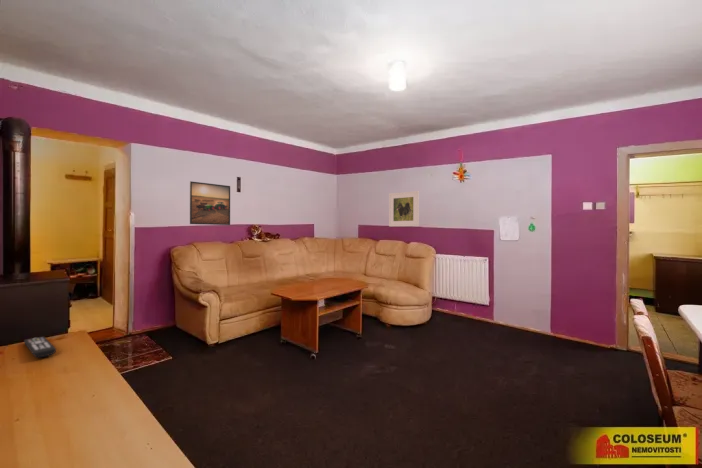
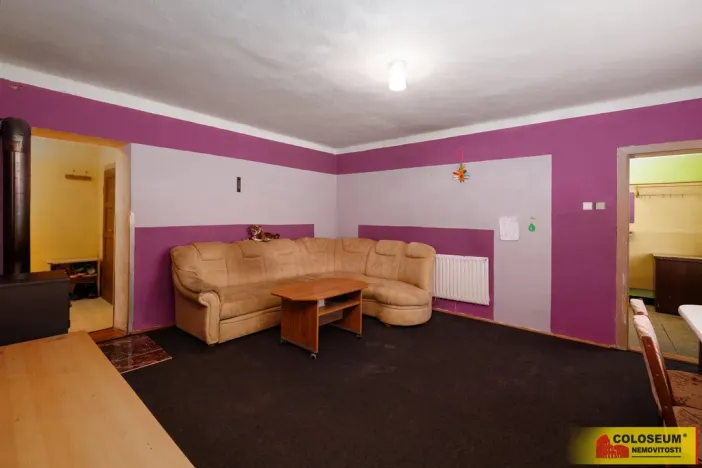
- remote control [23,336,57,358]
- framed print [189,180,231,226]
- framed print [388,190,420,227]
